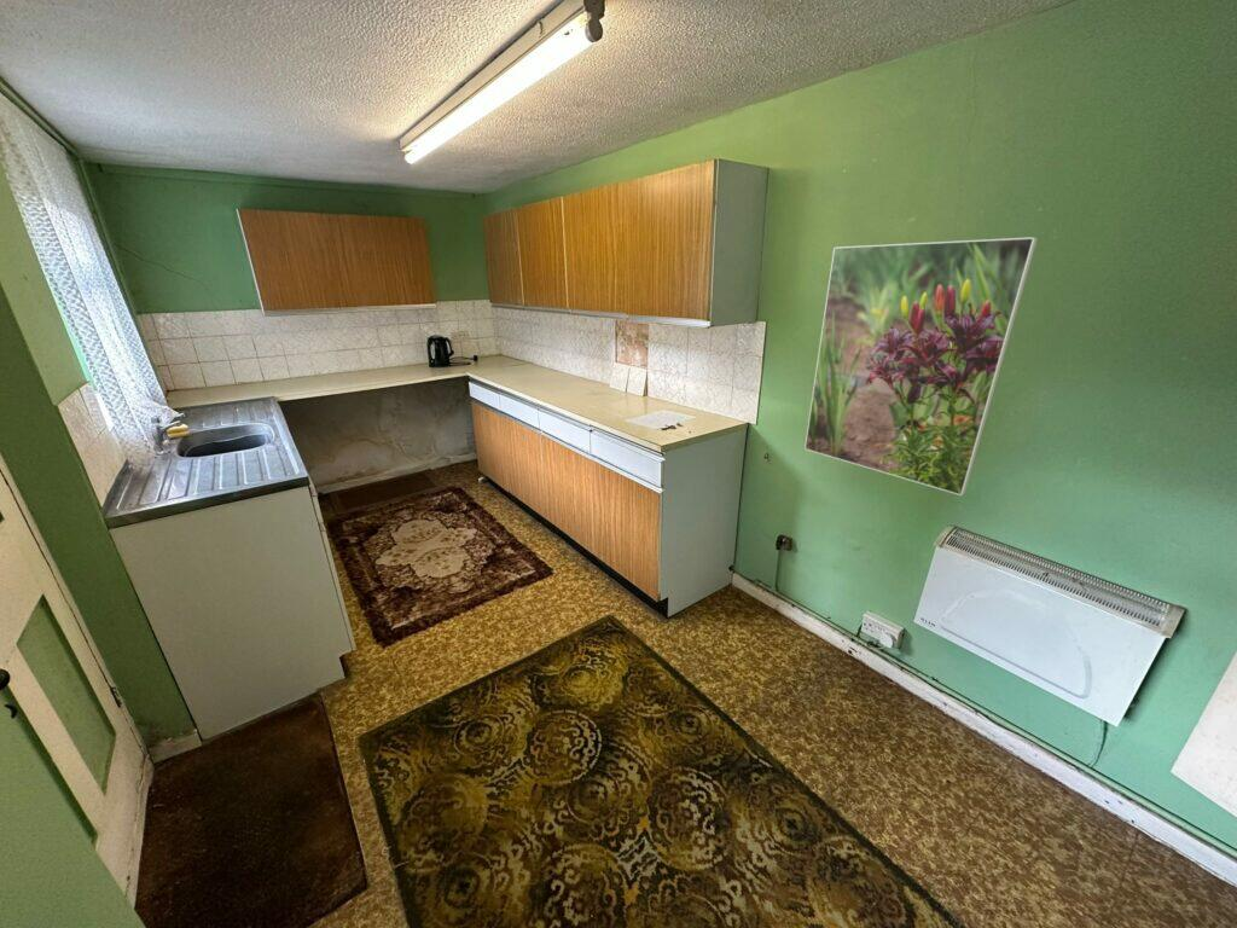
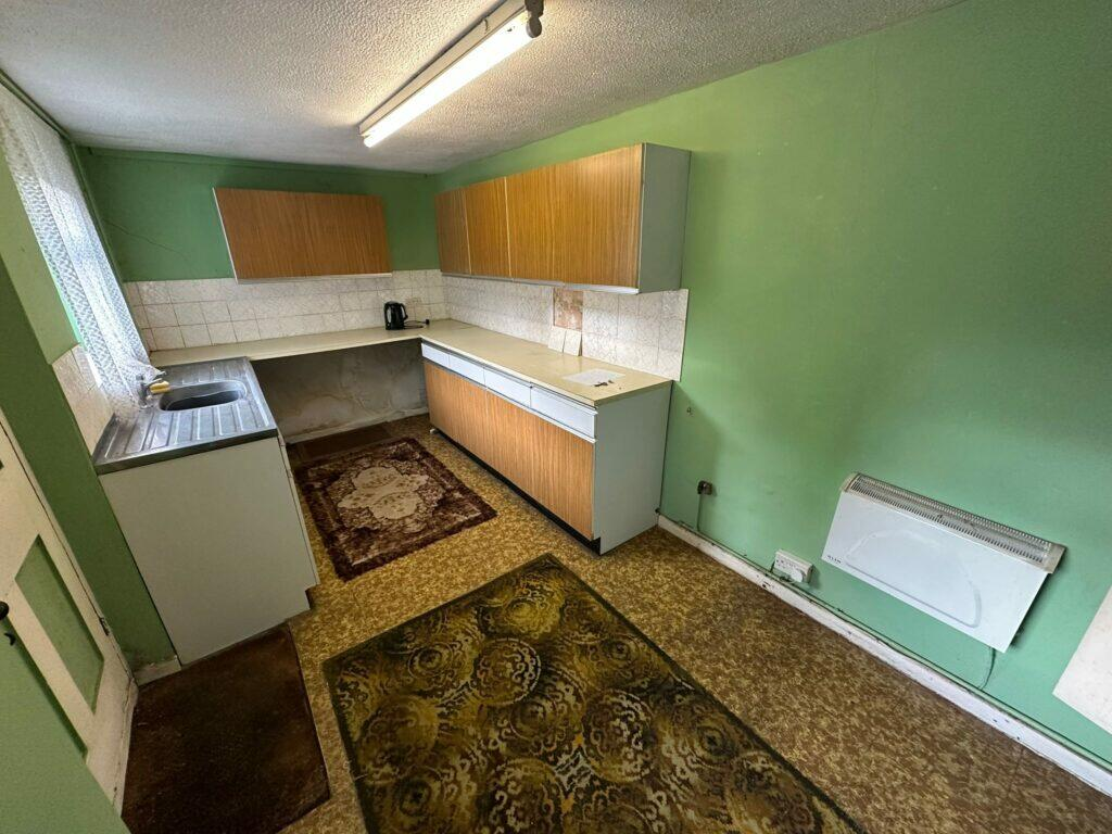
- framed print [803,236,1039,497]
